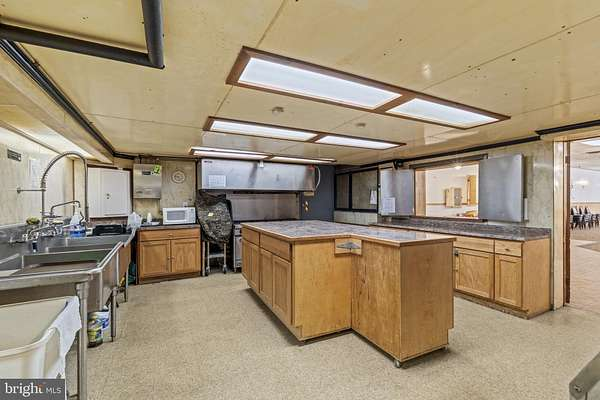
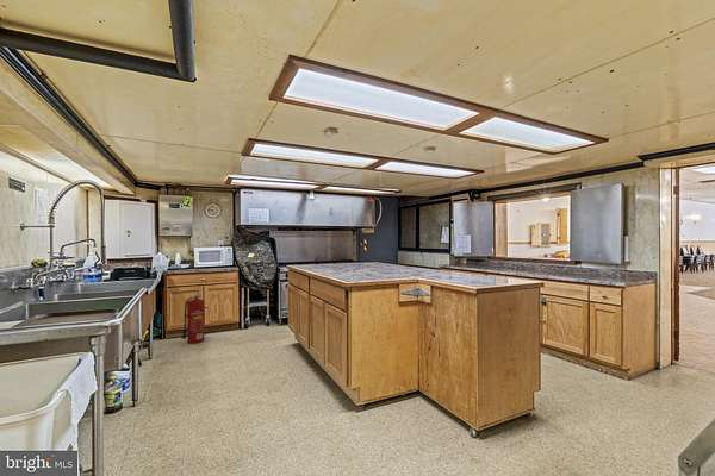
+ fire extinguisher [181,292,205,345]
